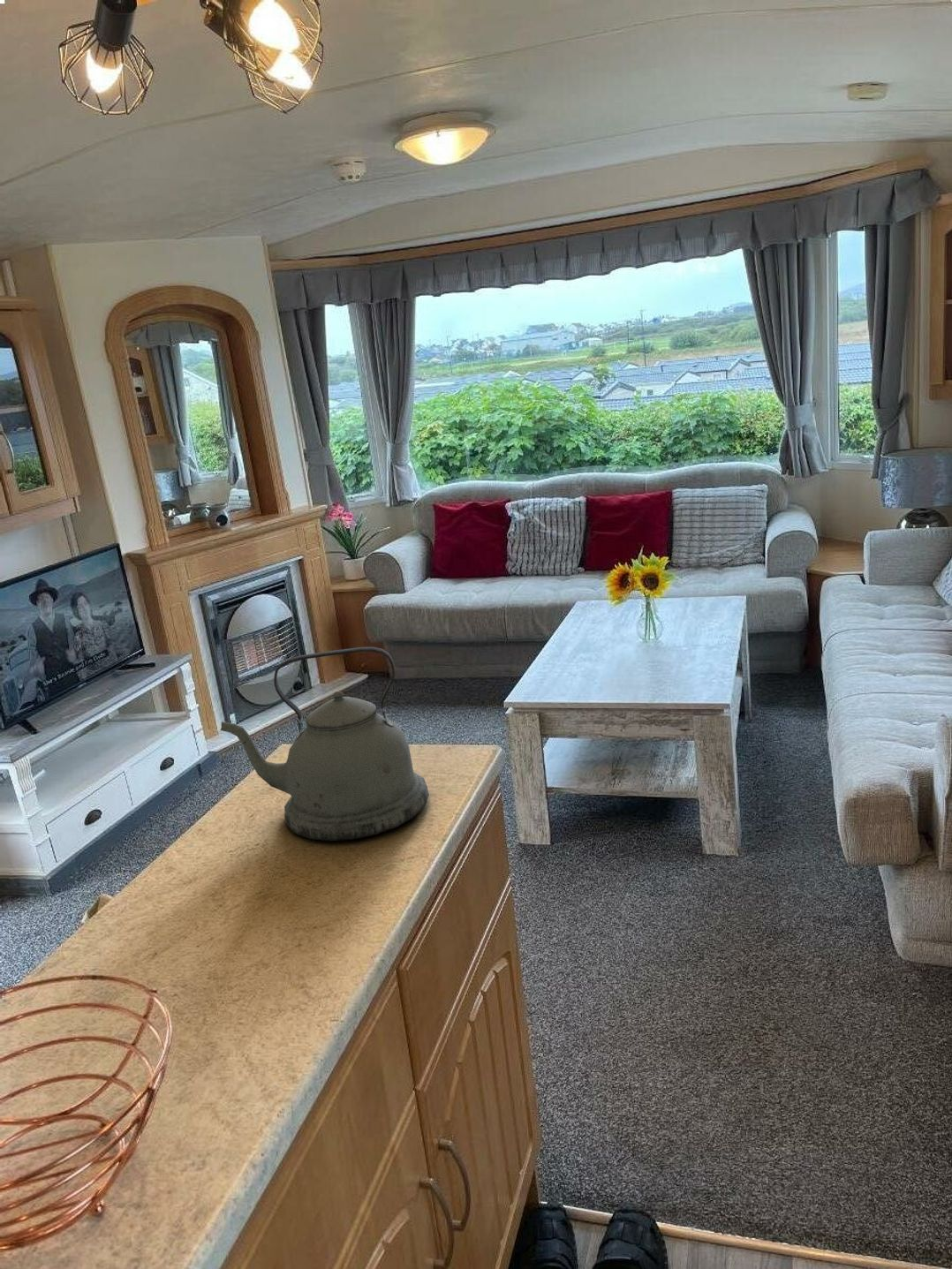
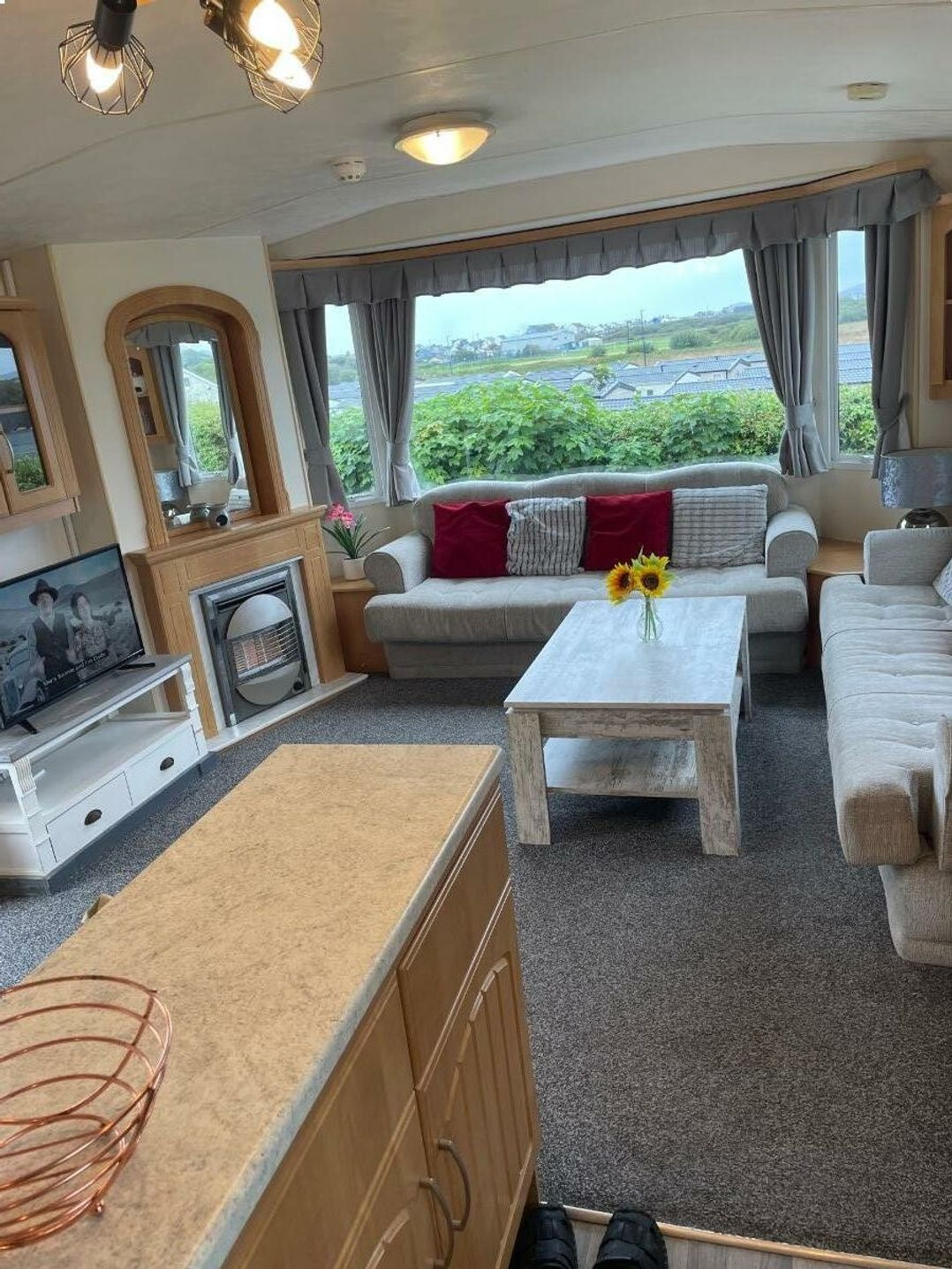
- kettle [220,646,430,842]
